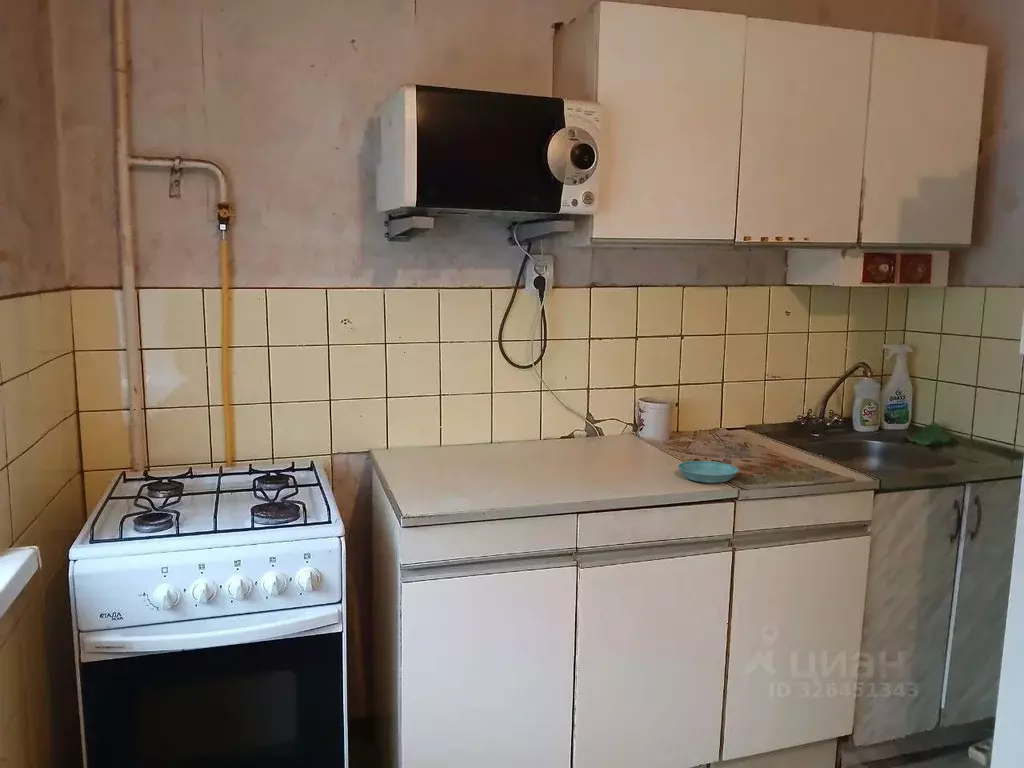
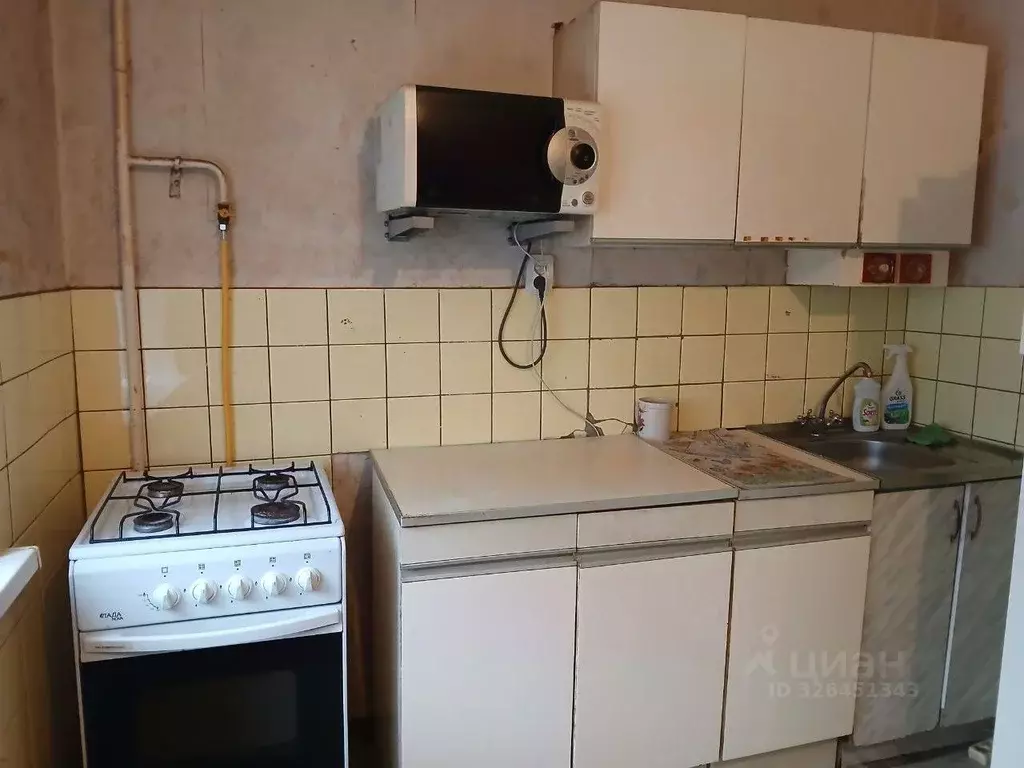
- saucer [677,460,740,484]
